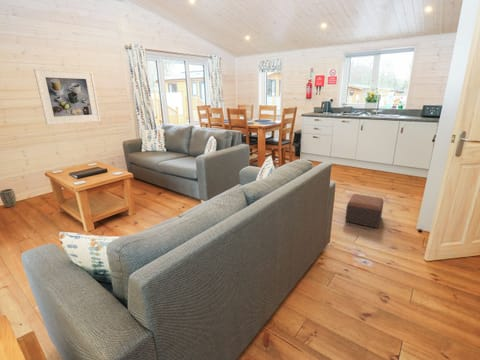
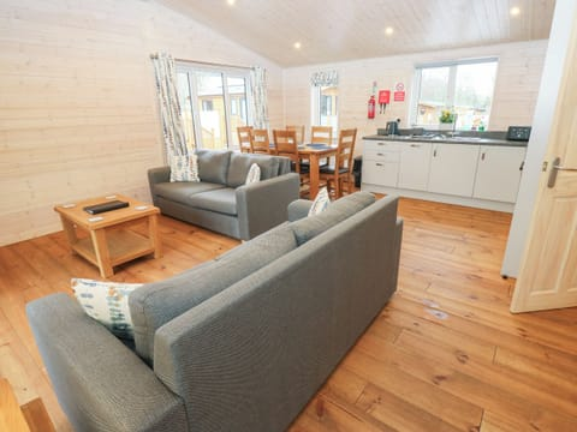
- footstool [344,193,384,229]
- plant pot [0,188,17,208]
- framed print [33,67,102,126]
